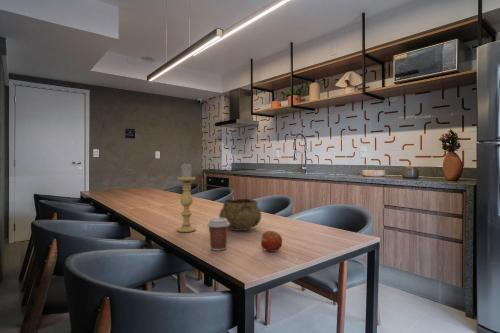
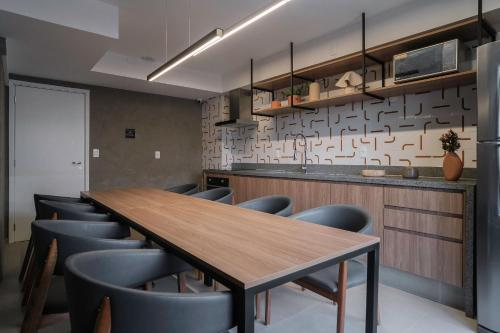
- coffee cup [206,217,230,252]
- decorative bowl [218,198,262,232]
- apple [260,230,283,253]
- candle holder [176,161,197,233]
